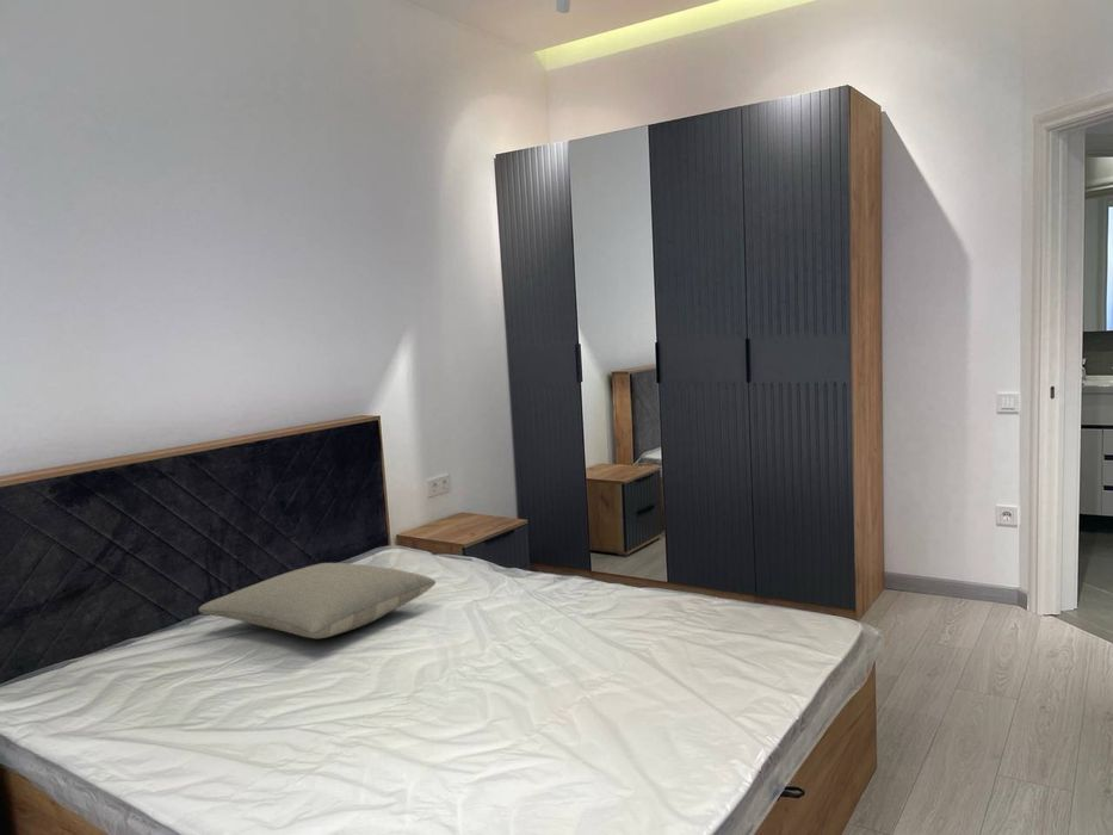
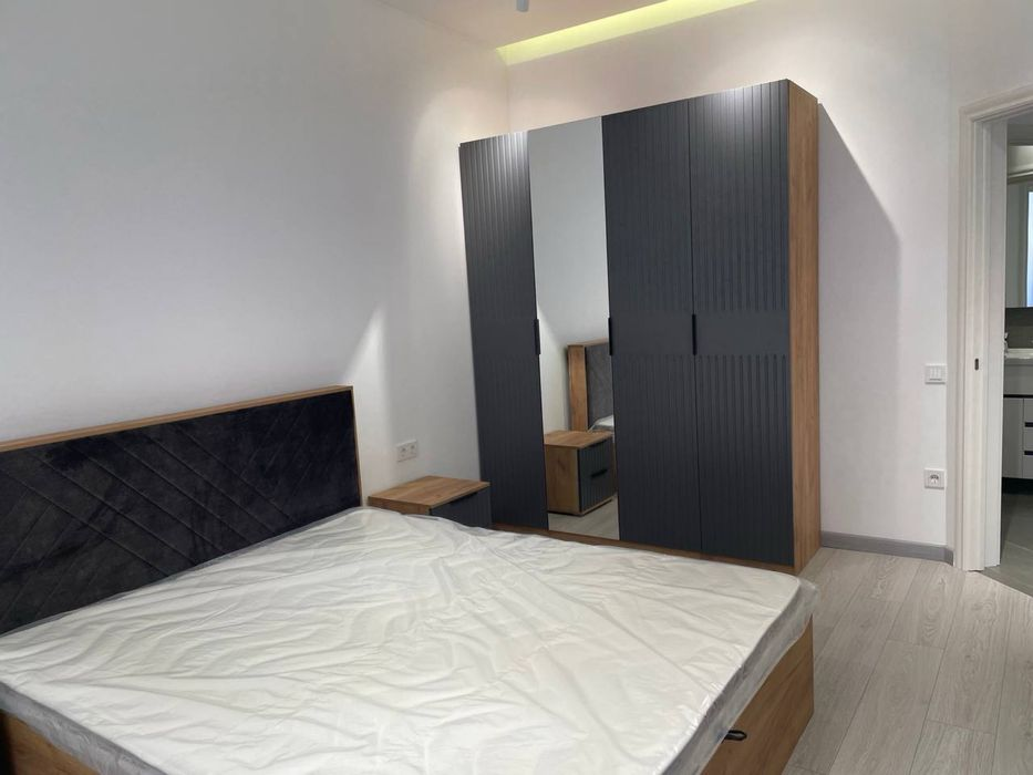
- pillow [197,562,437,639]
